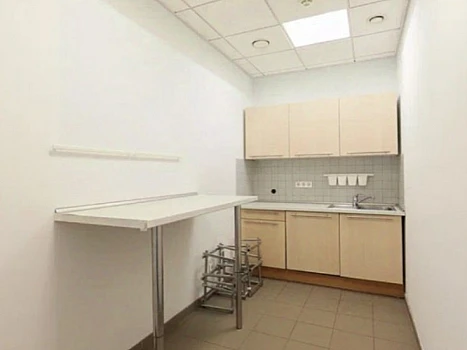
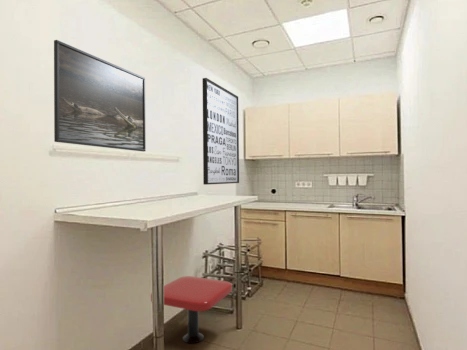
+ wall art [202,77,240,186]
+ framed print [53,39,147,153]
+ pedestal table [150,275,233,344]
